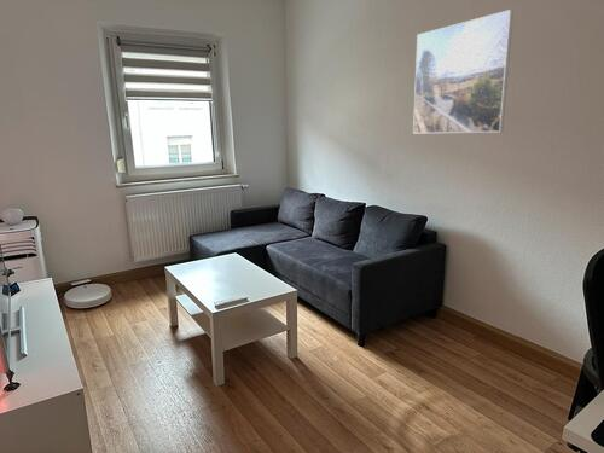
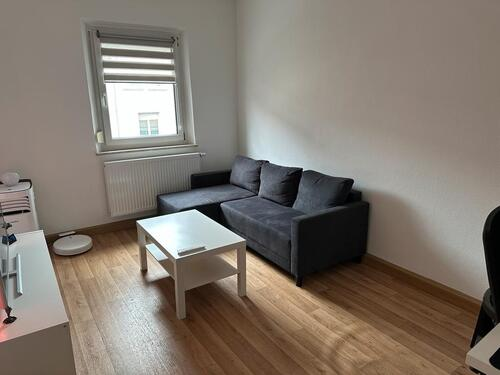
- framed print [412,8,515,134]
